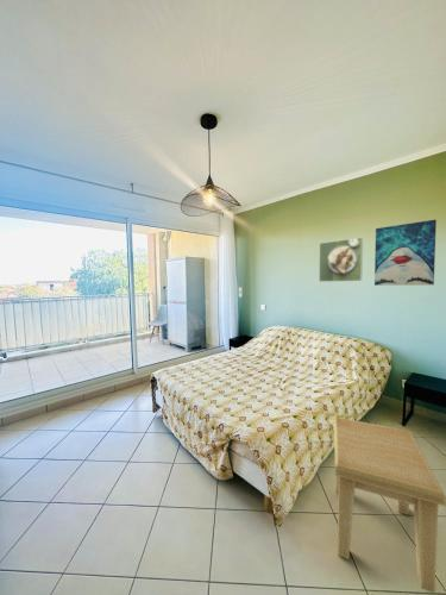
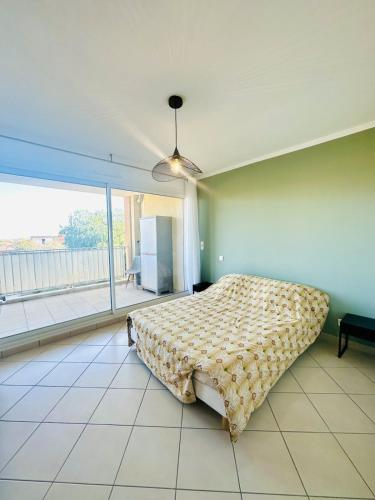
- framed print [318,237,364,283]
- side table [333,415,446,595]
- wall art [373,219,438,287]
